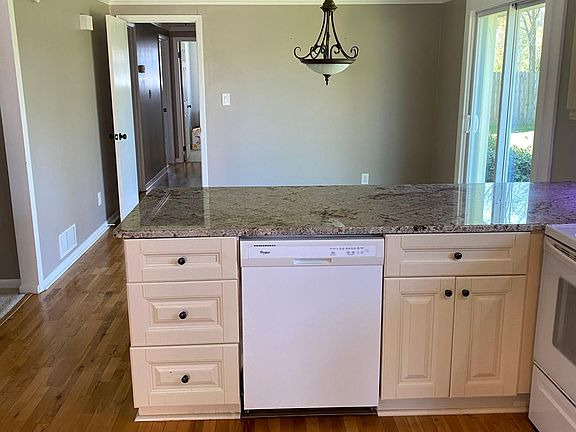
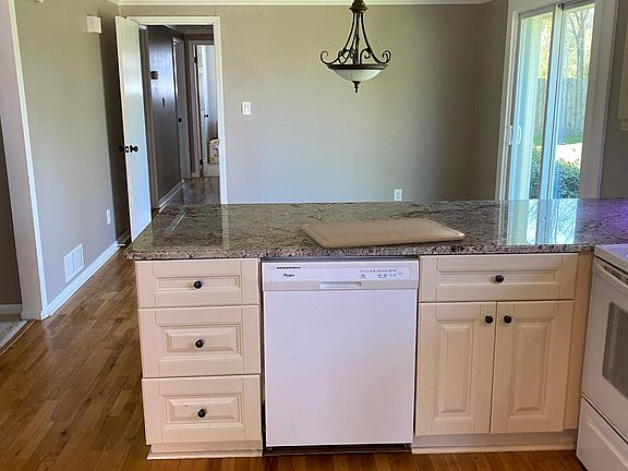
+ chopping board [301,217,466,249]
